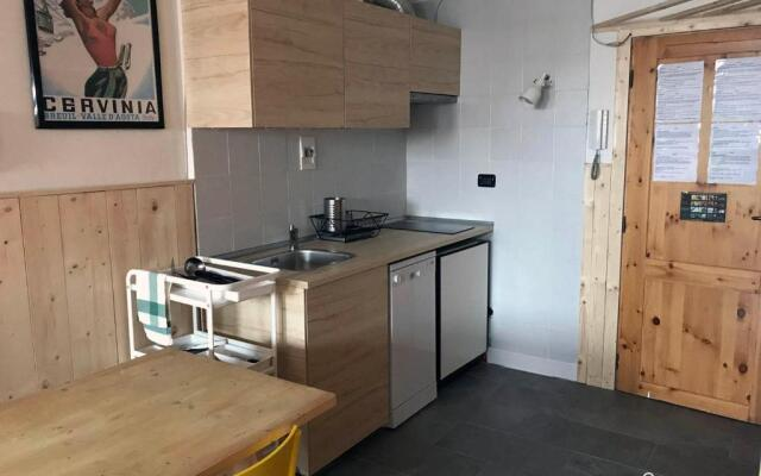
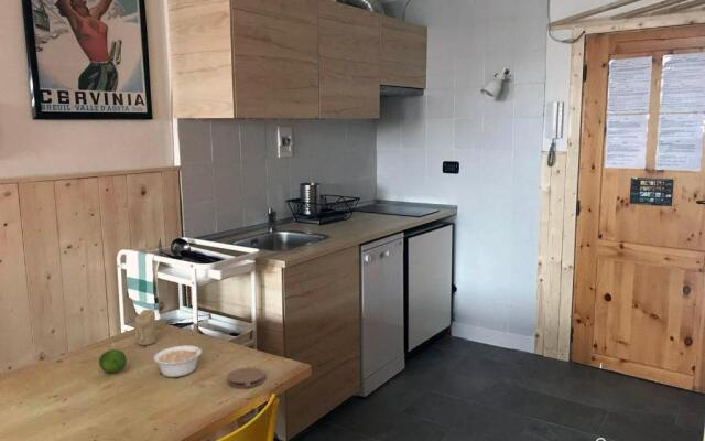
+ candle [133,309,158,346]
+ coaster [226,367,265,389]
+ fruit [98,348,128,374]
+ legume [153,342,210,378]
